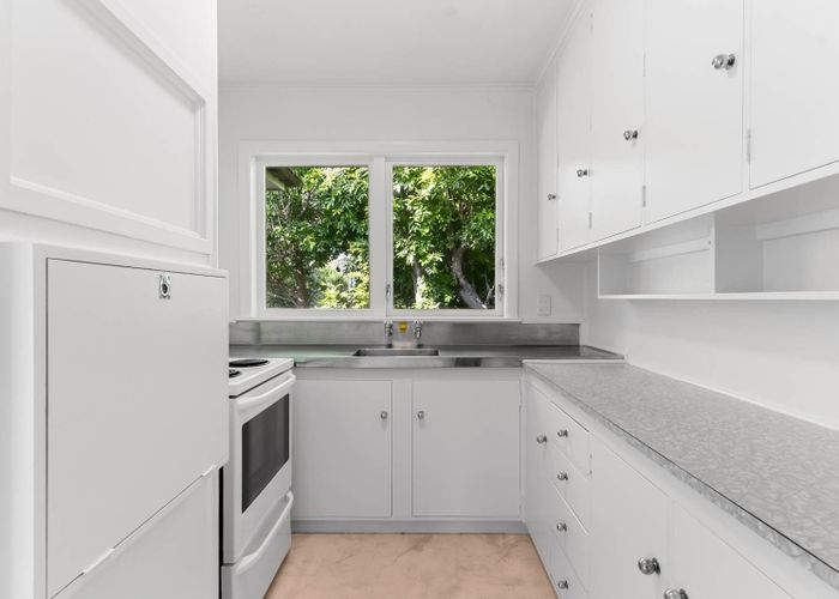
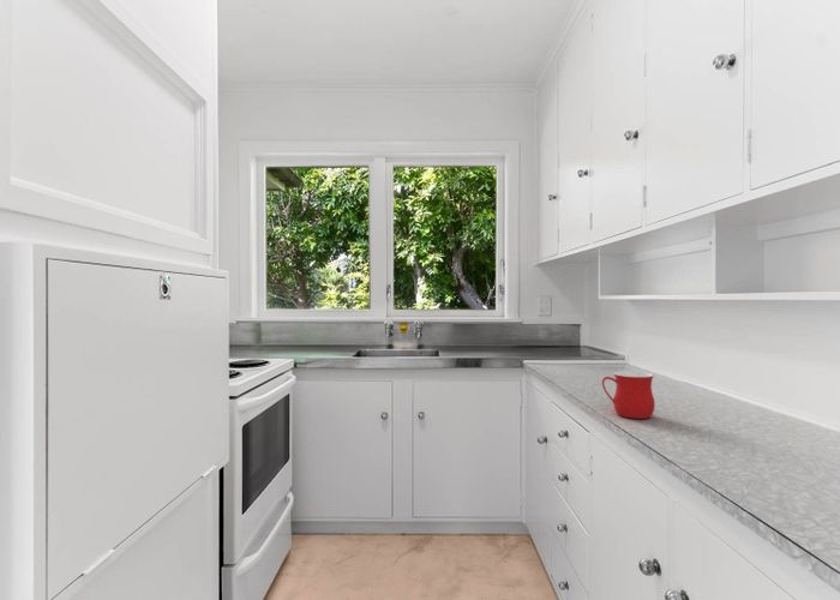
+ mug [601,371,656,420]
